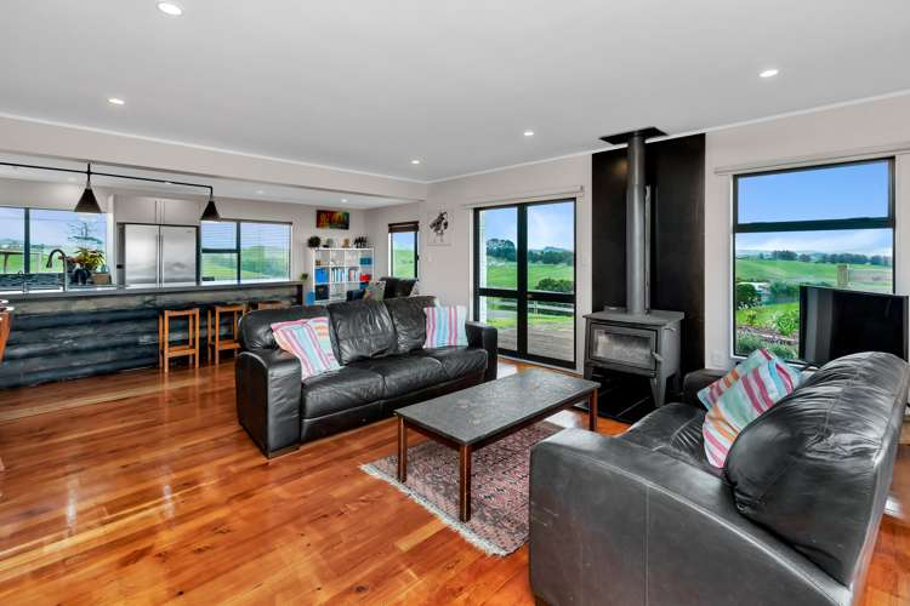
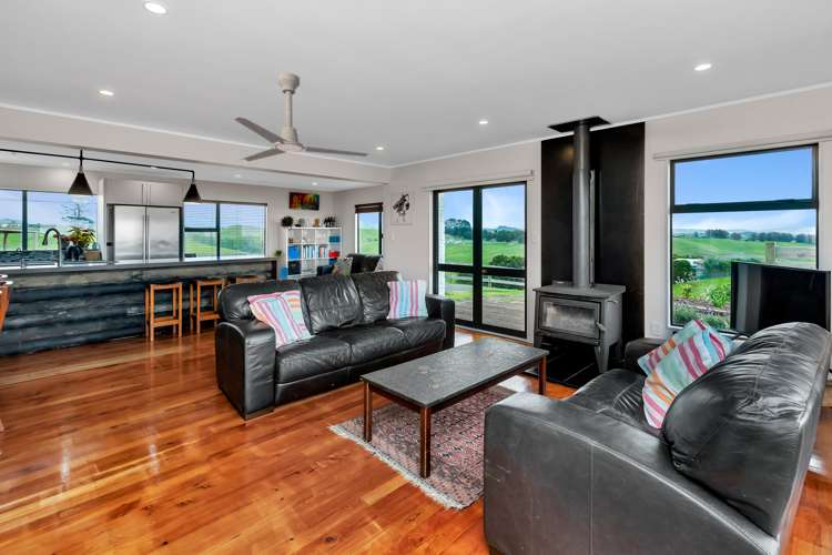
+ ceiling fan [233,72,371,162]
